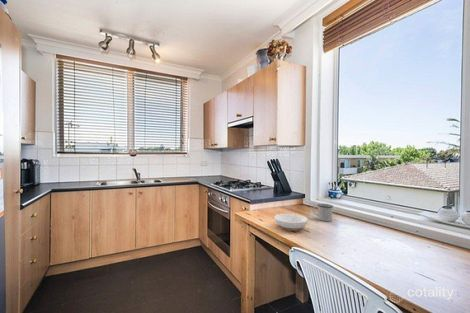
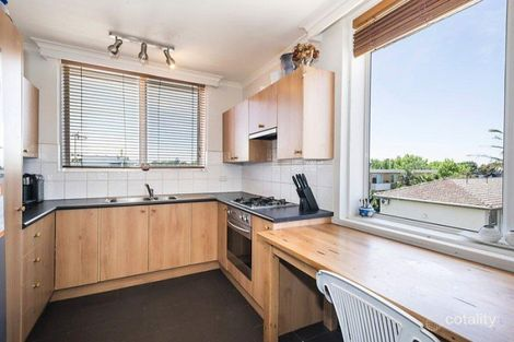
- bowl [273,213,308,232]
- mug [312,203,334,222]
